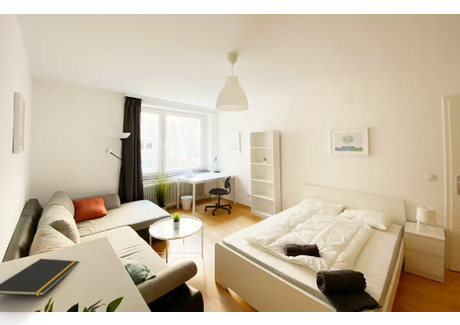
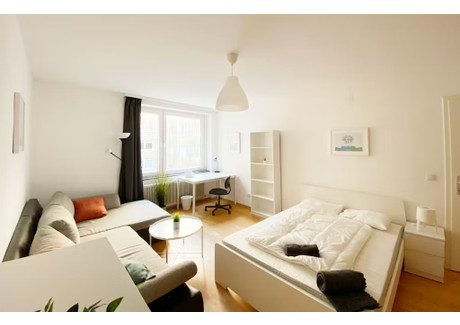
- notepad [0,258,80,297]
